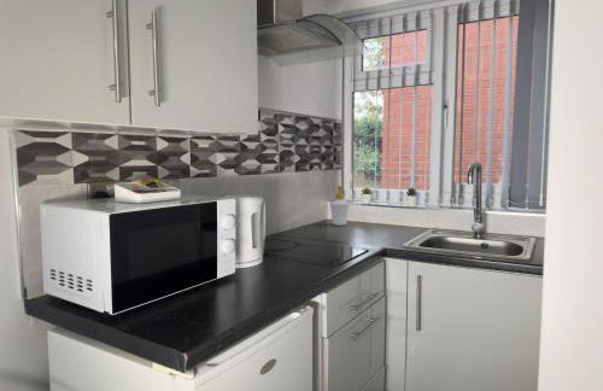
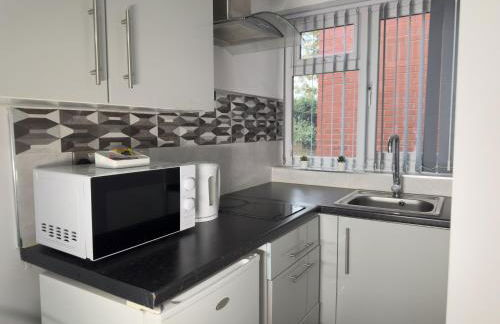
- soap bottle [328,185,351,227]
